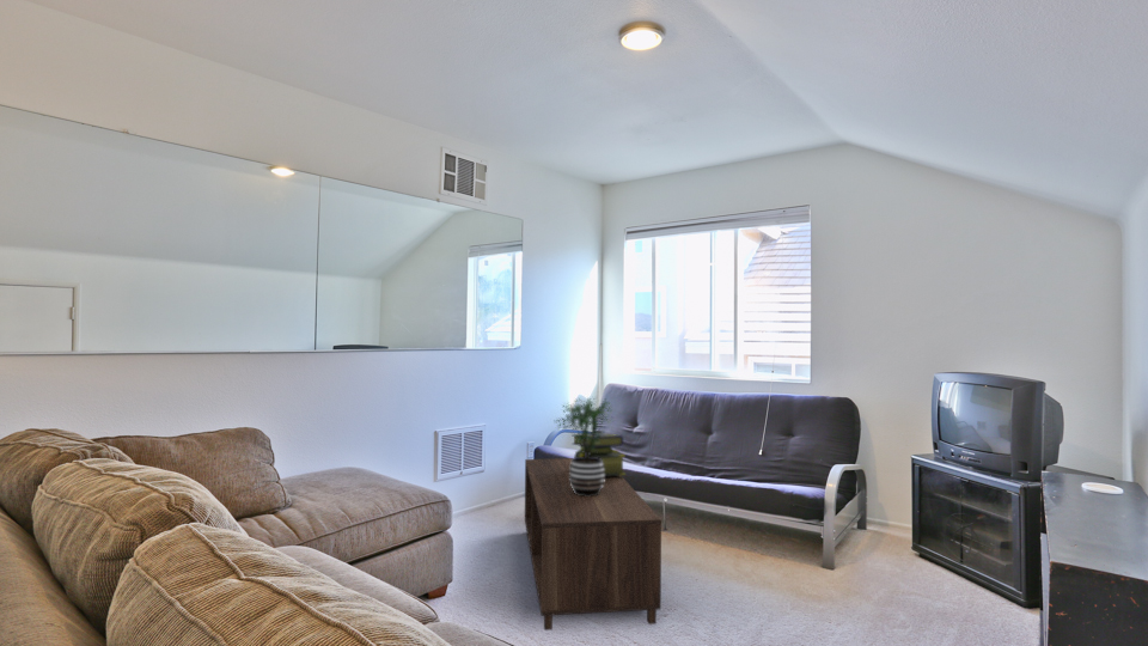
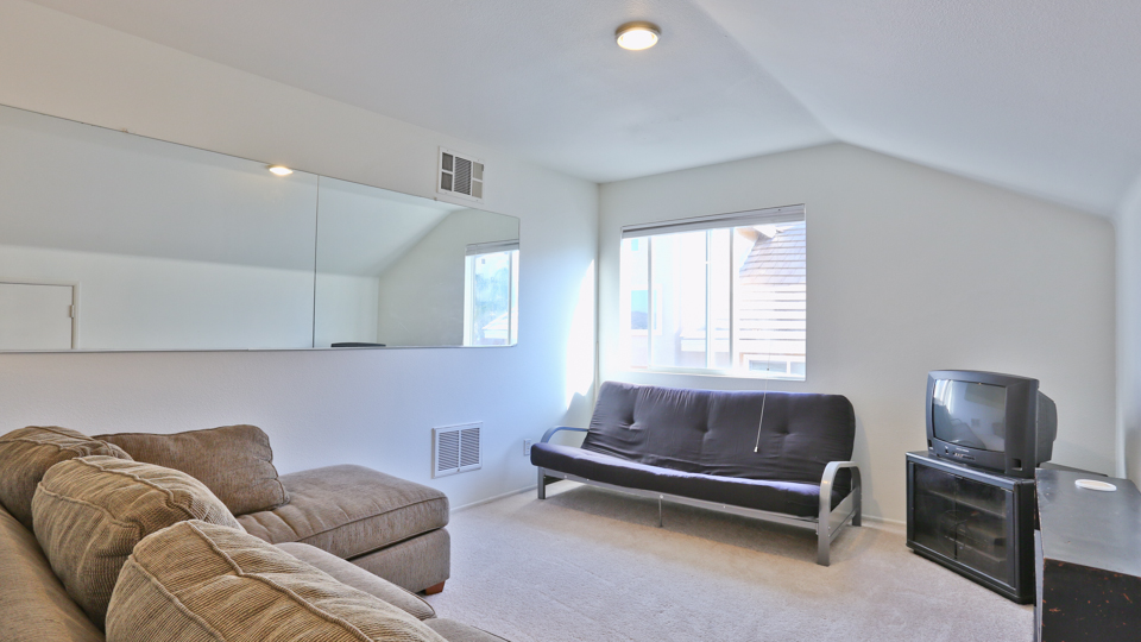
- coffee table [524,457,662,632]
- stack of books [570,433,627,476]
- potted plant [554,396,615,496]
